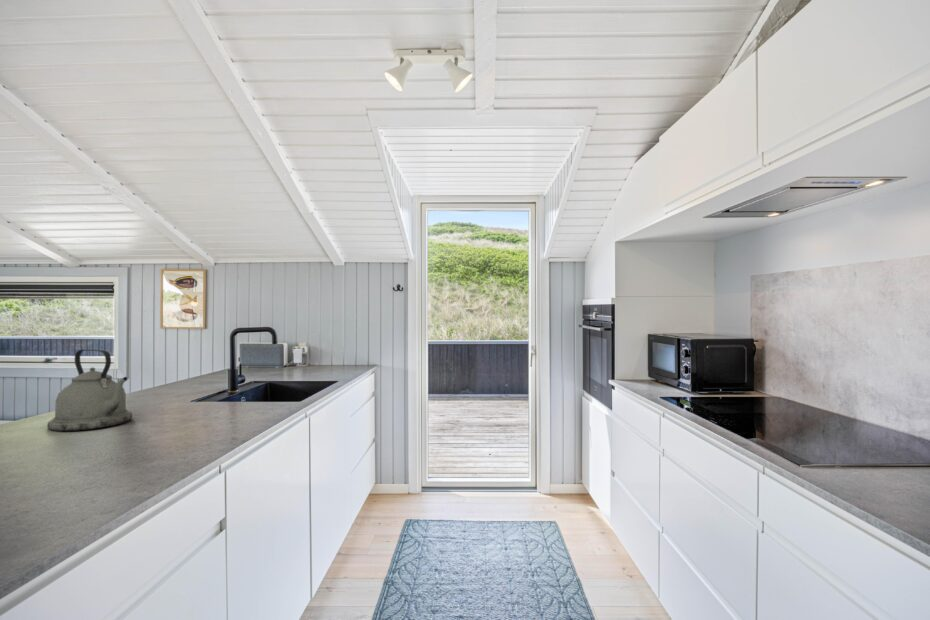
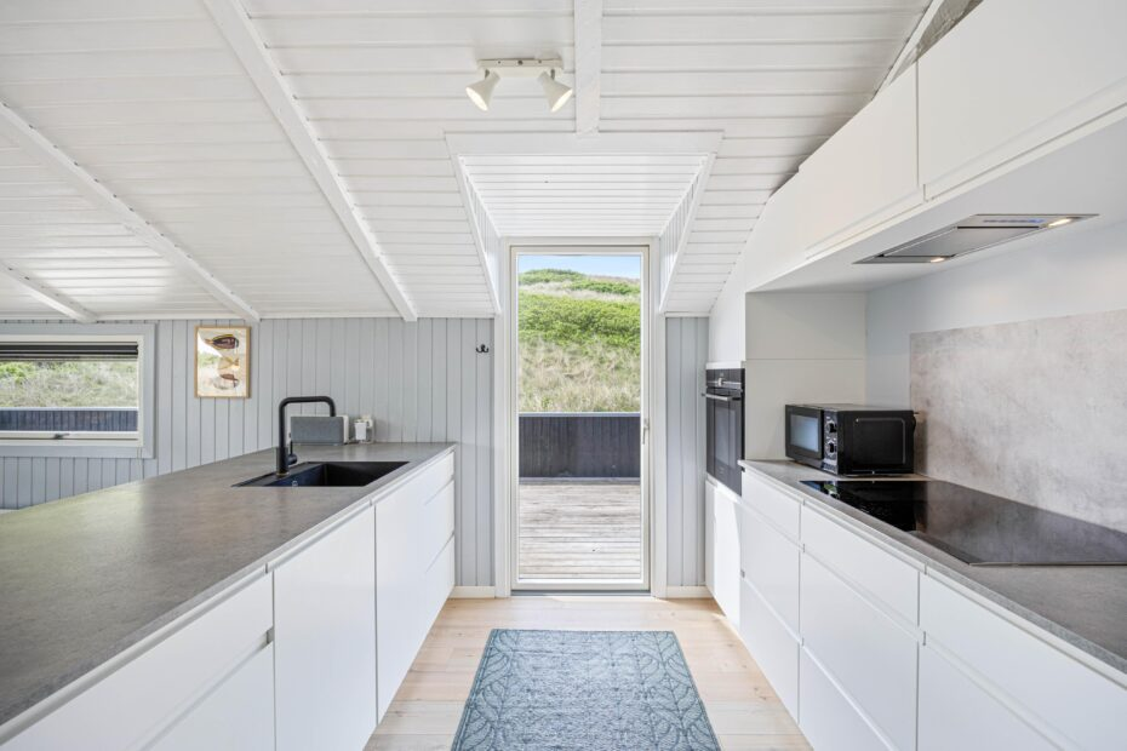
- kettle [46,348,133,432]
